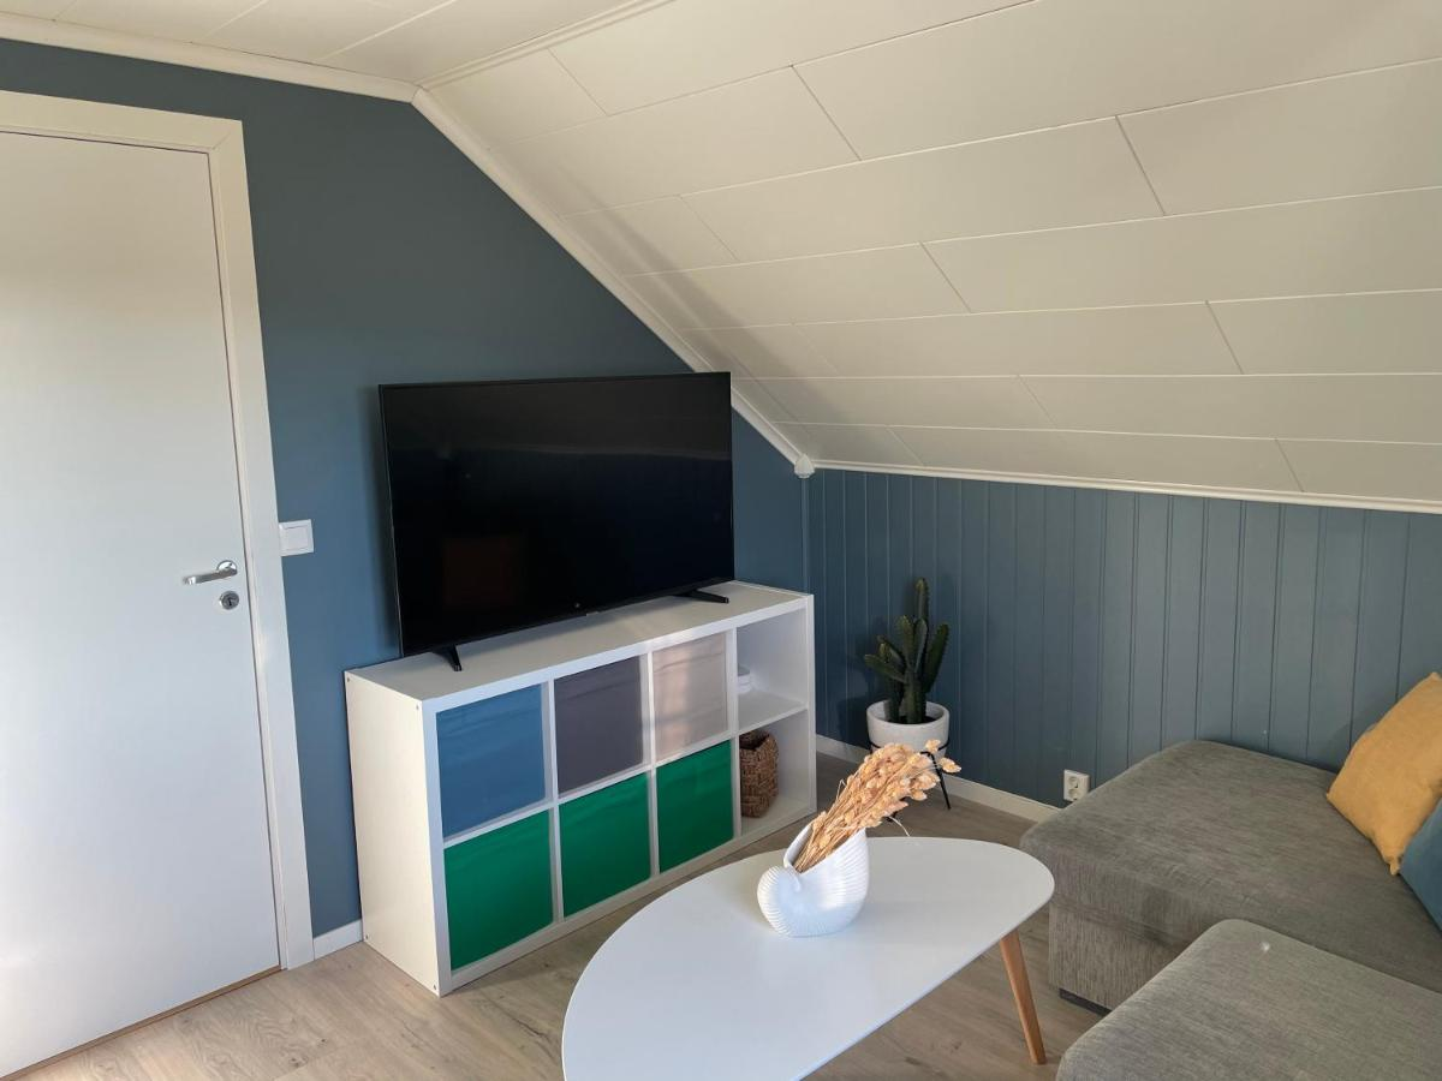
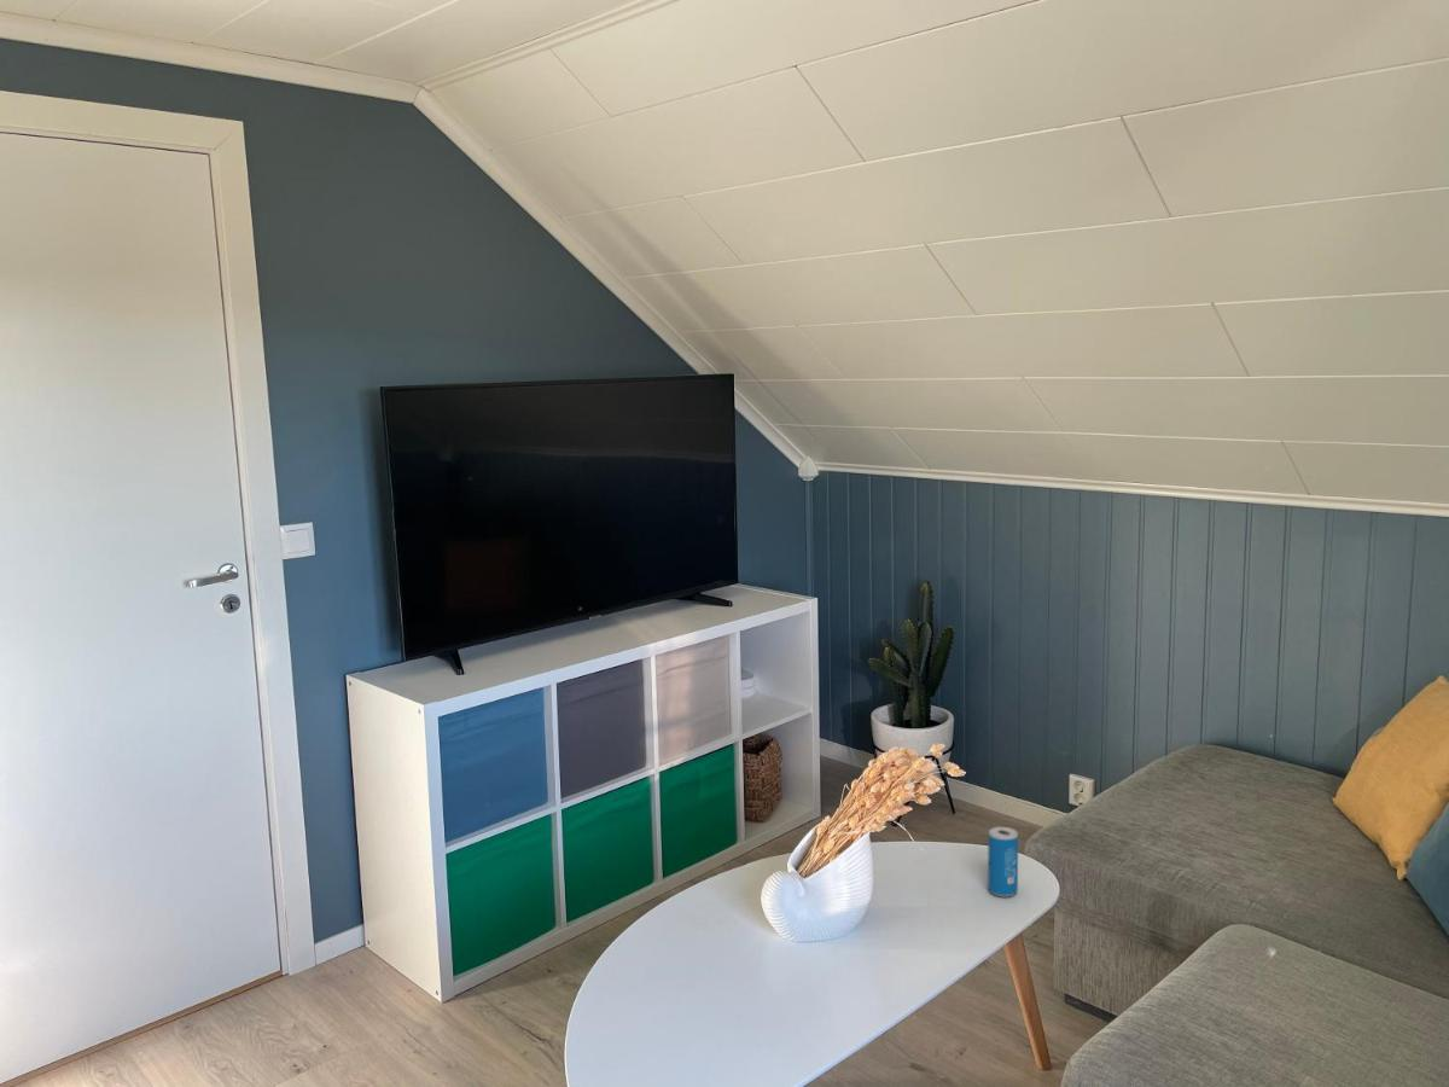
+ beverage can [987,826,1019,897]
